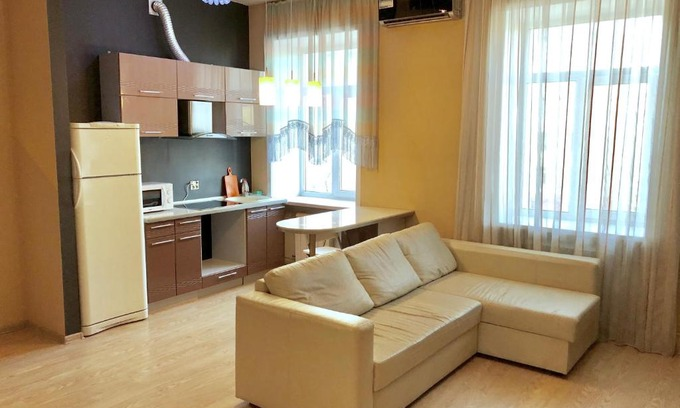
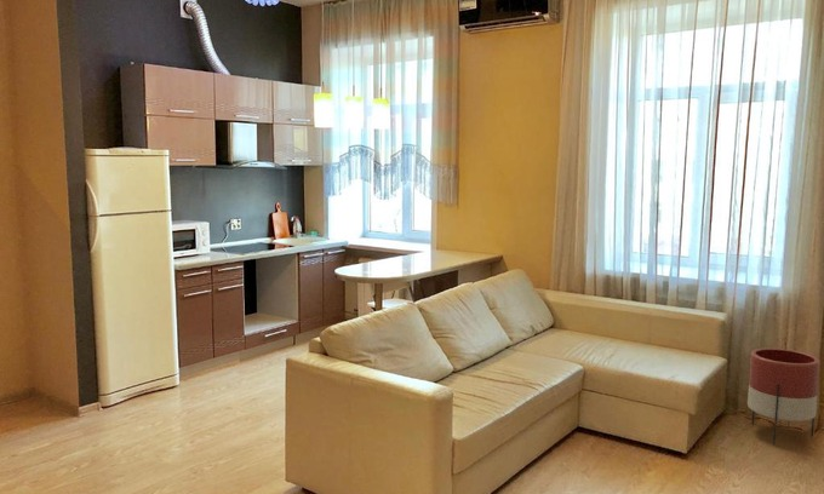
+ planter [746,347,820,446]
